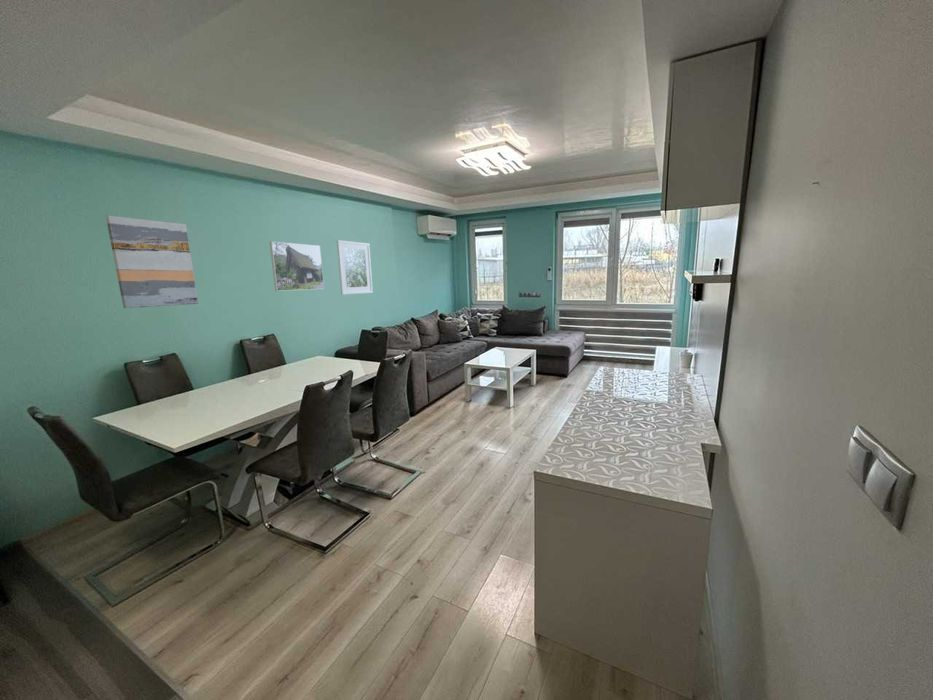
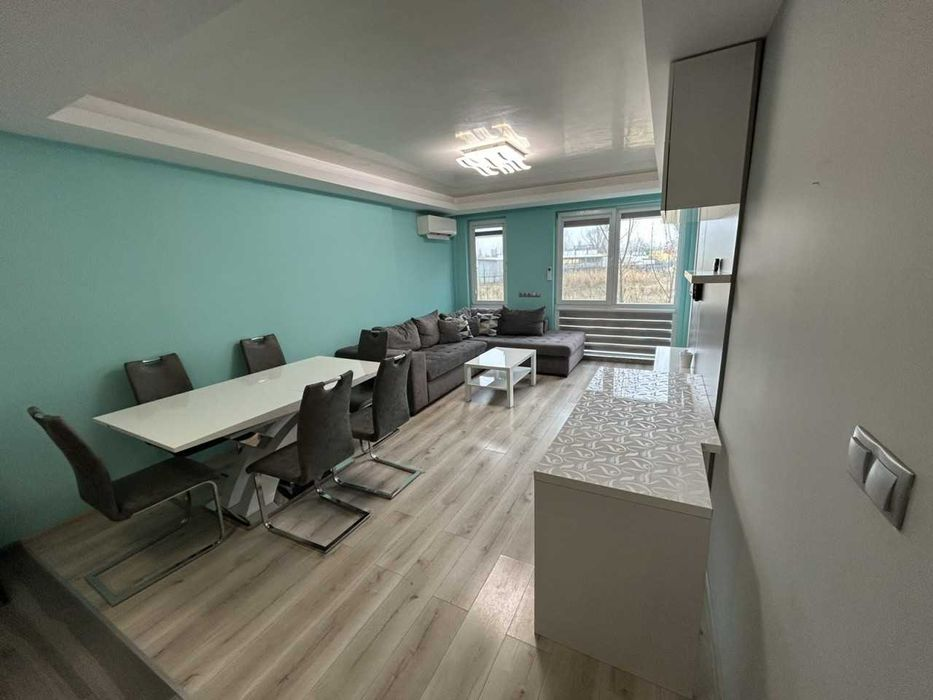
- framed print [336,239,374,296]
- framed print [269,240,325,292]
- wall art [105,214,199,309]
